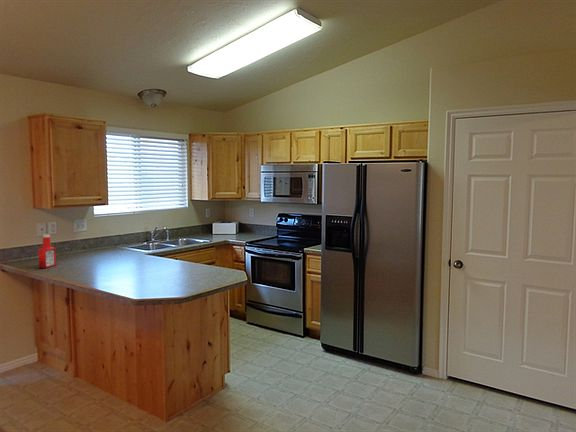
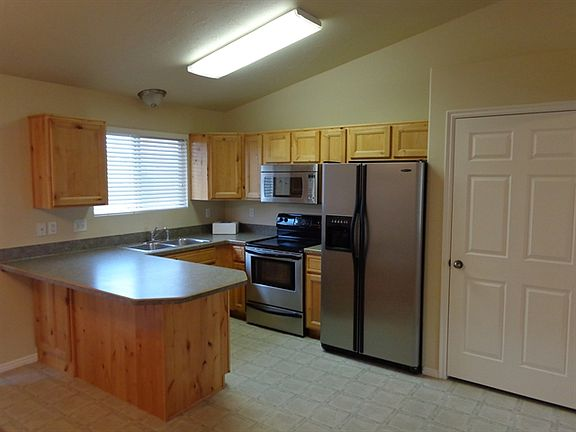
- soap bottle [37,234,57,269]
